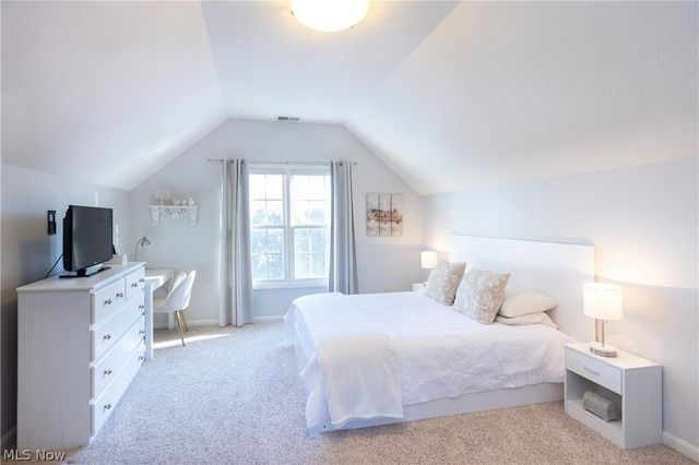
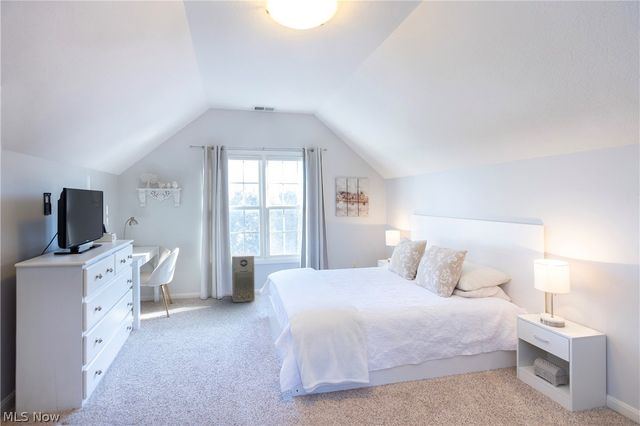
+ air purifier [231,252,256,303]
